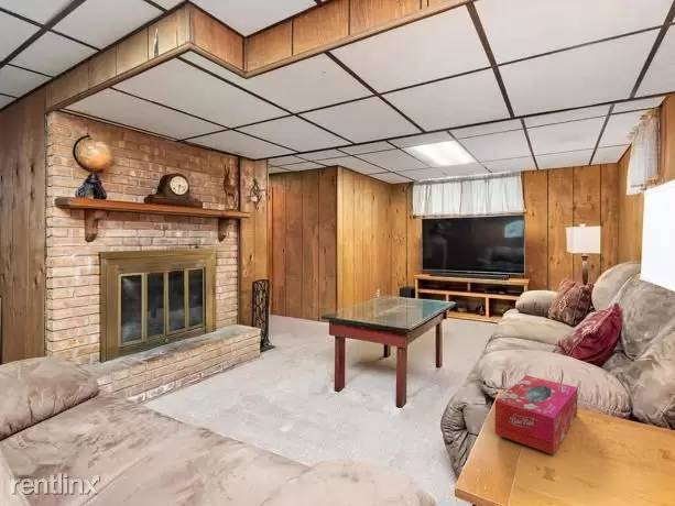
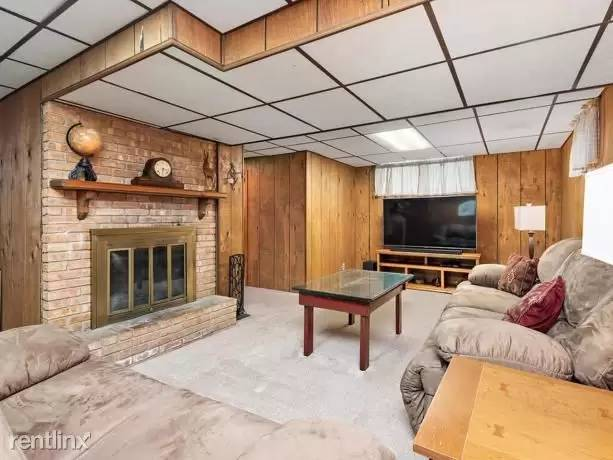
- tissue box [493,375,578,455]
